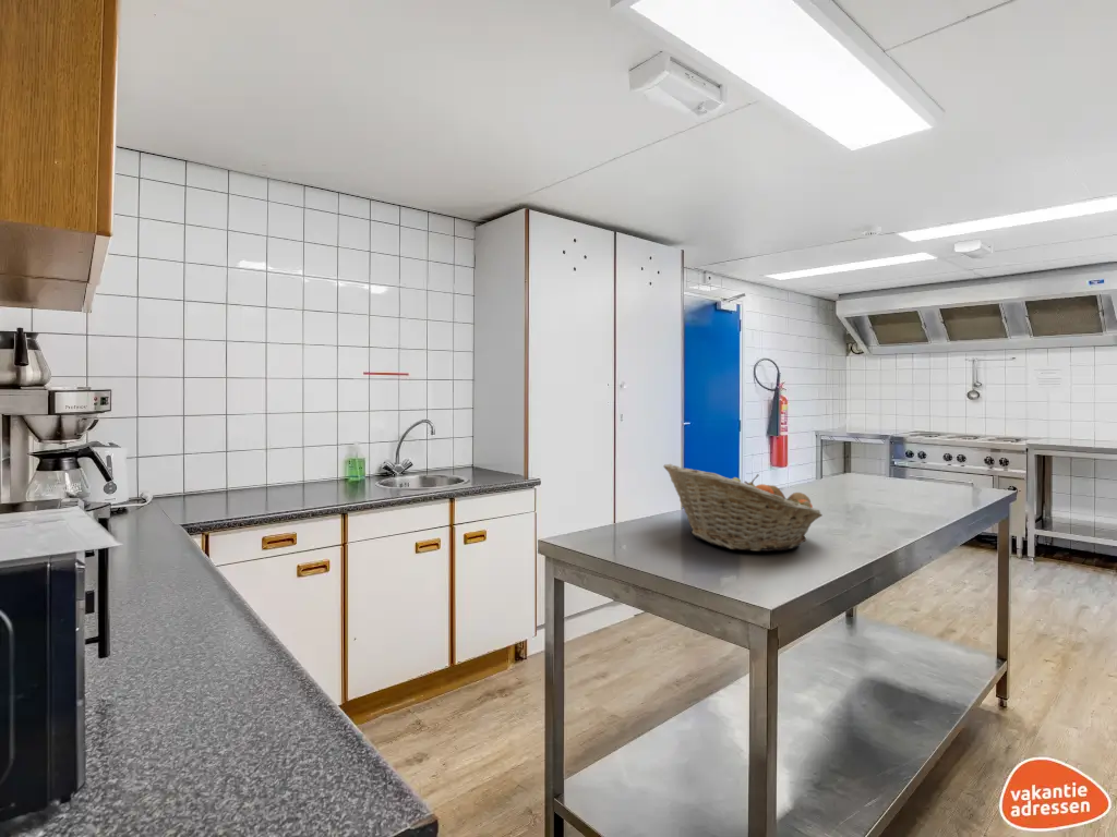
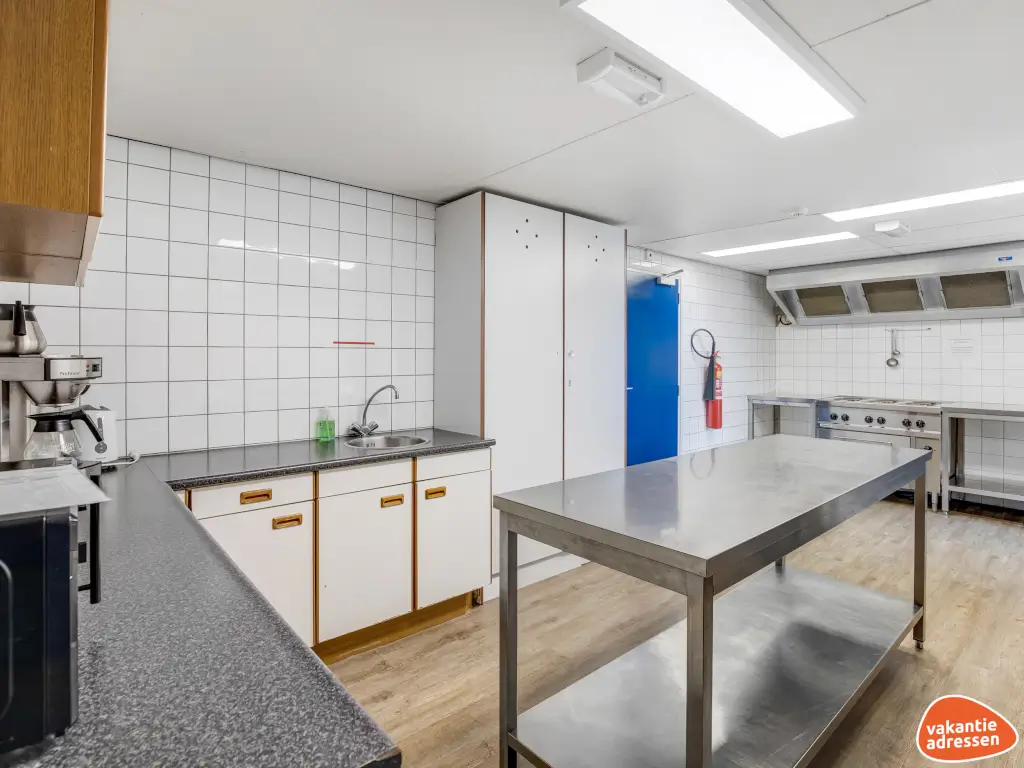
- fruit basket [662,462,824,553]
